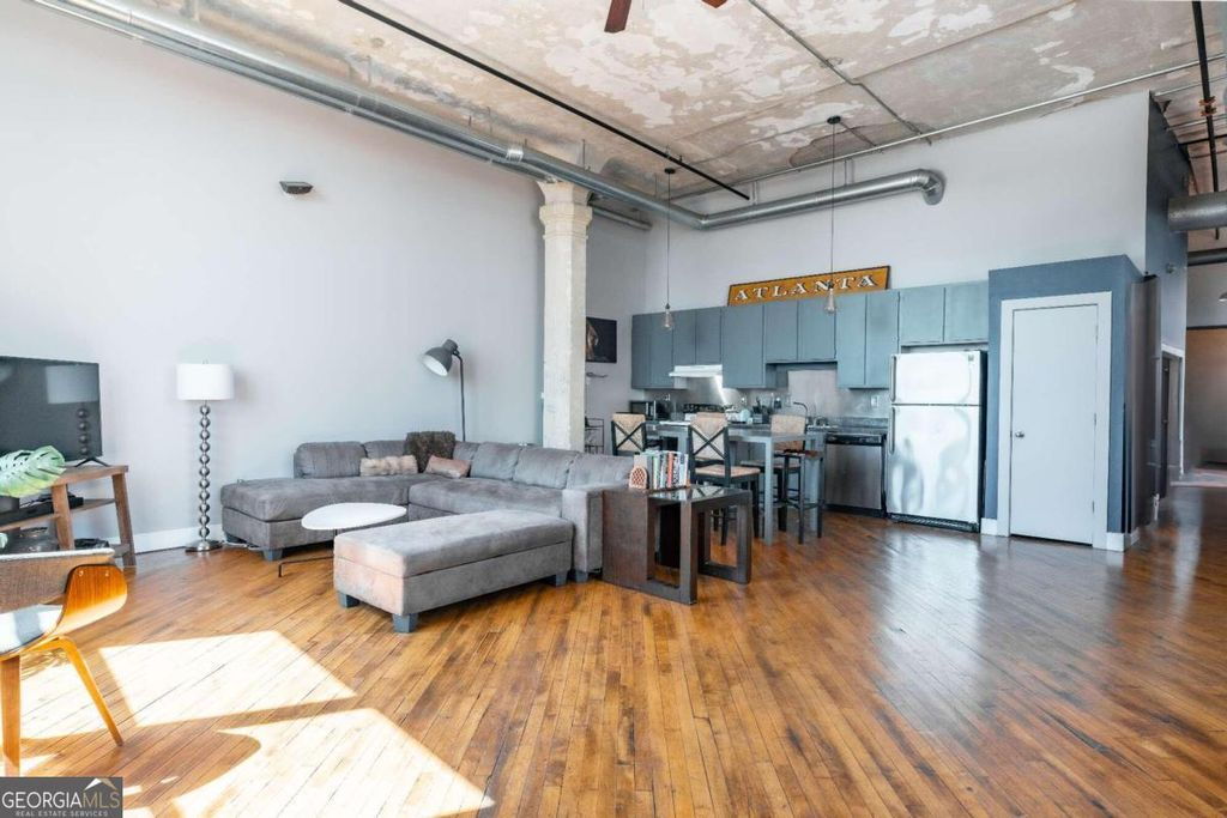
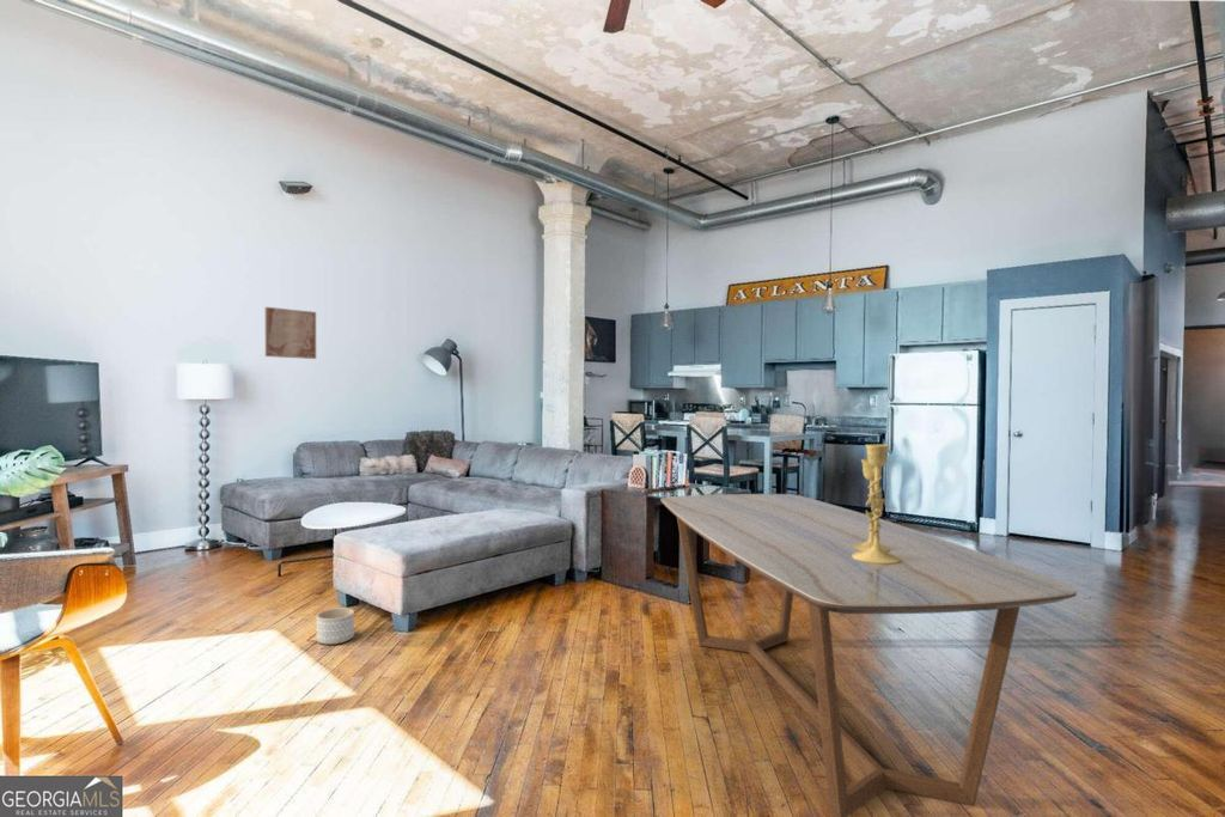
+ wall art [264,306,317,360]
+ dining table [660,493,1078,817]
+ planter [316,606,355,646]
+ candlestick [852,443,901,563]
